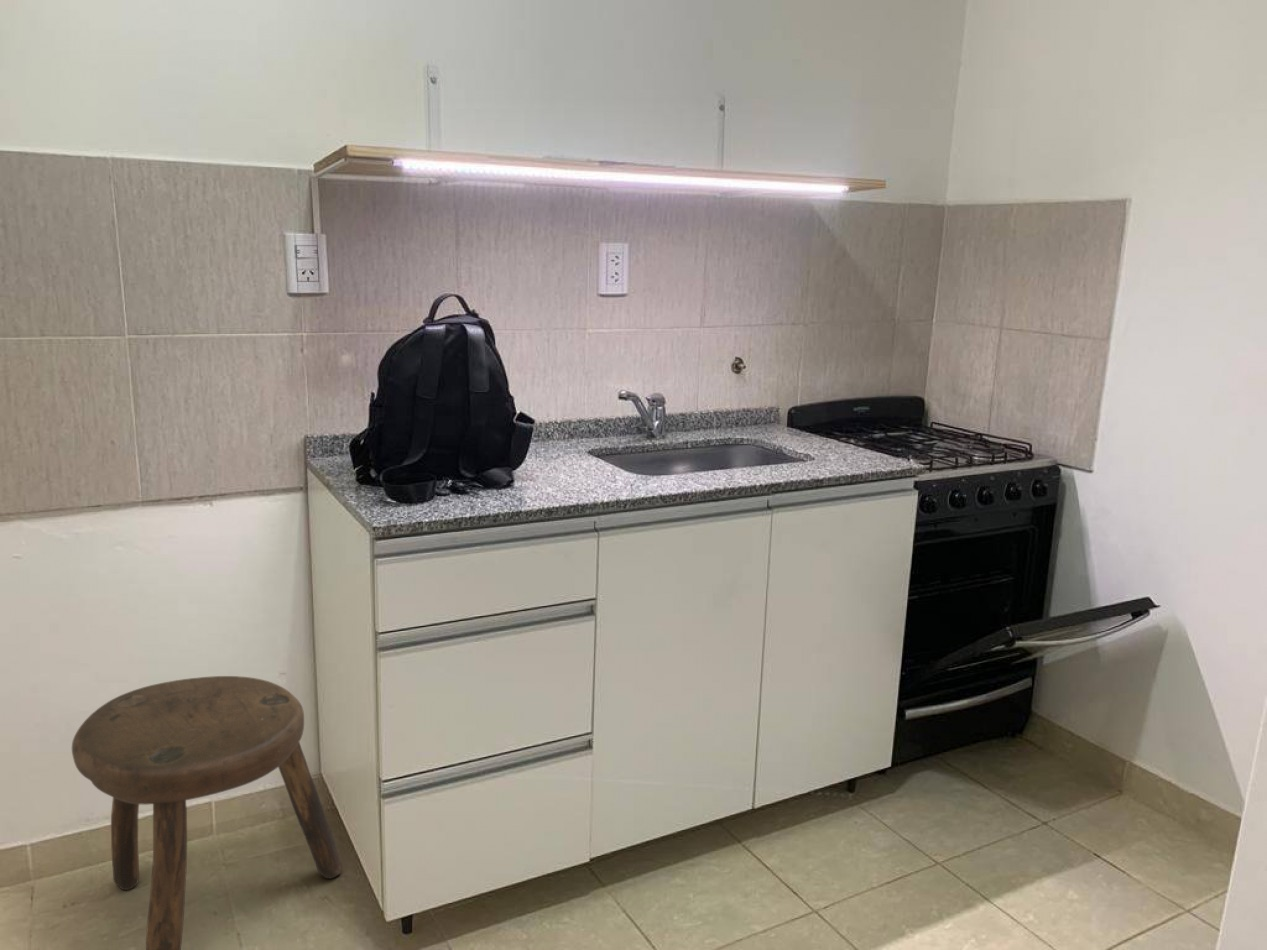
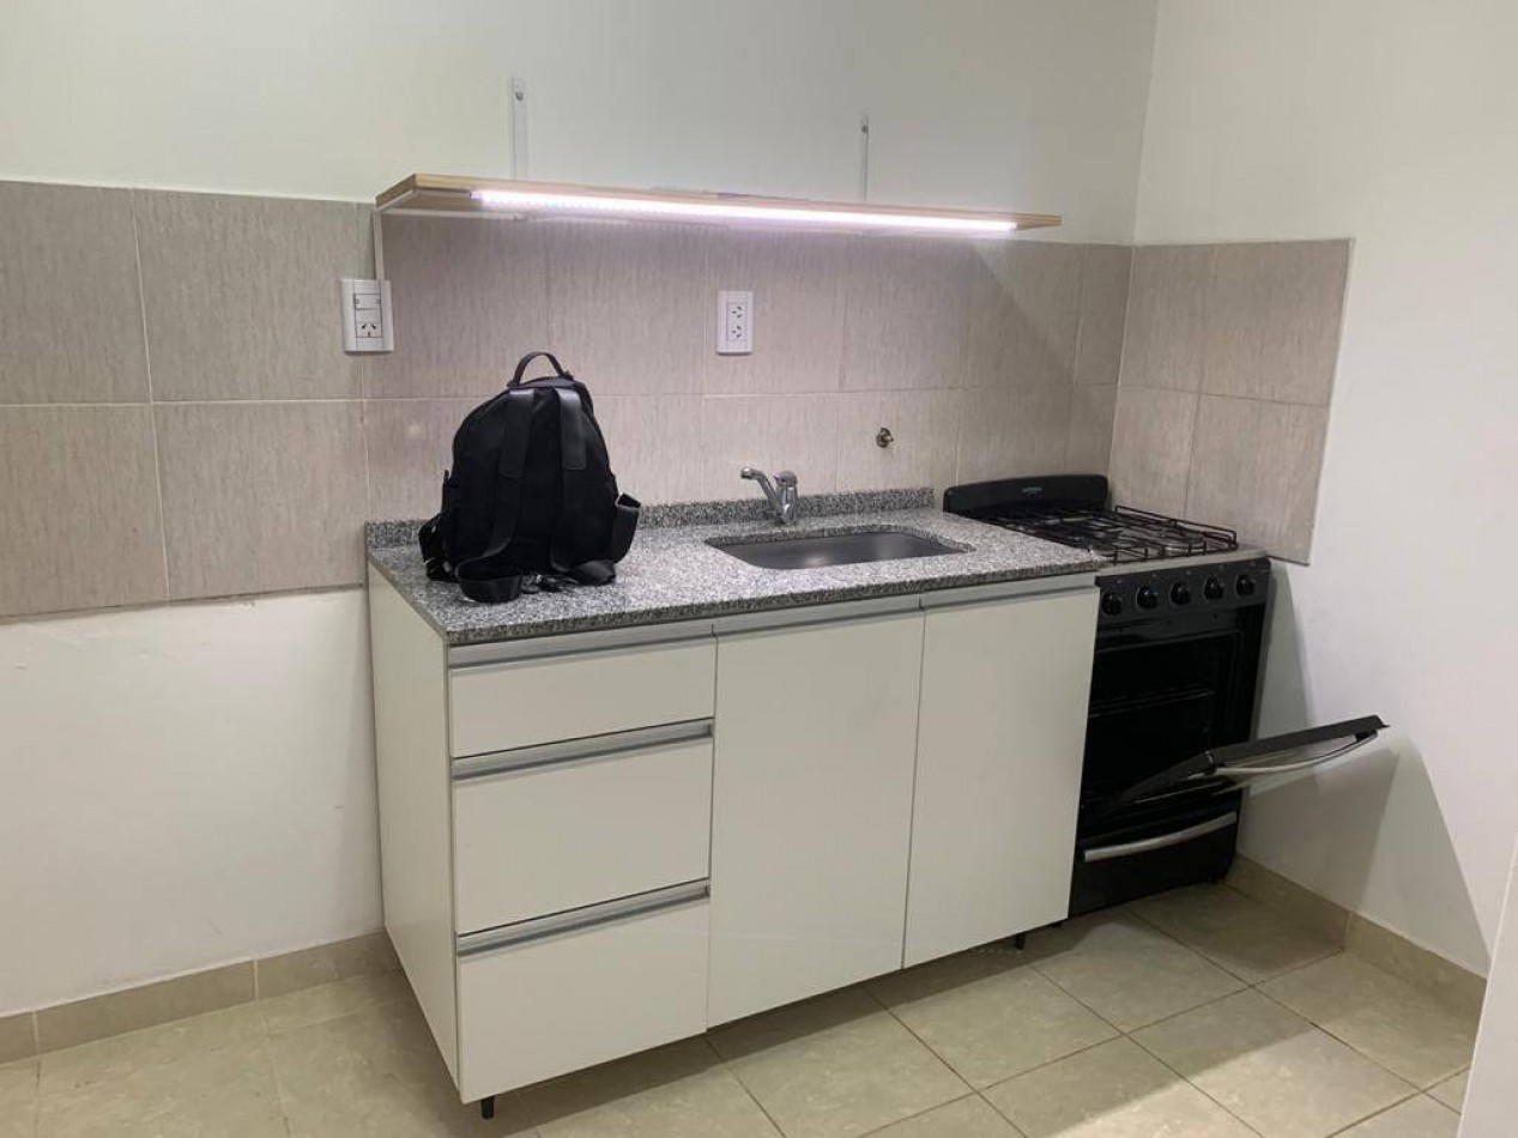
- stool [71,675,343,950]
